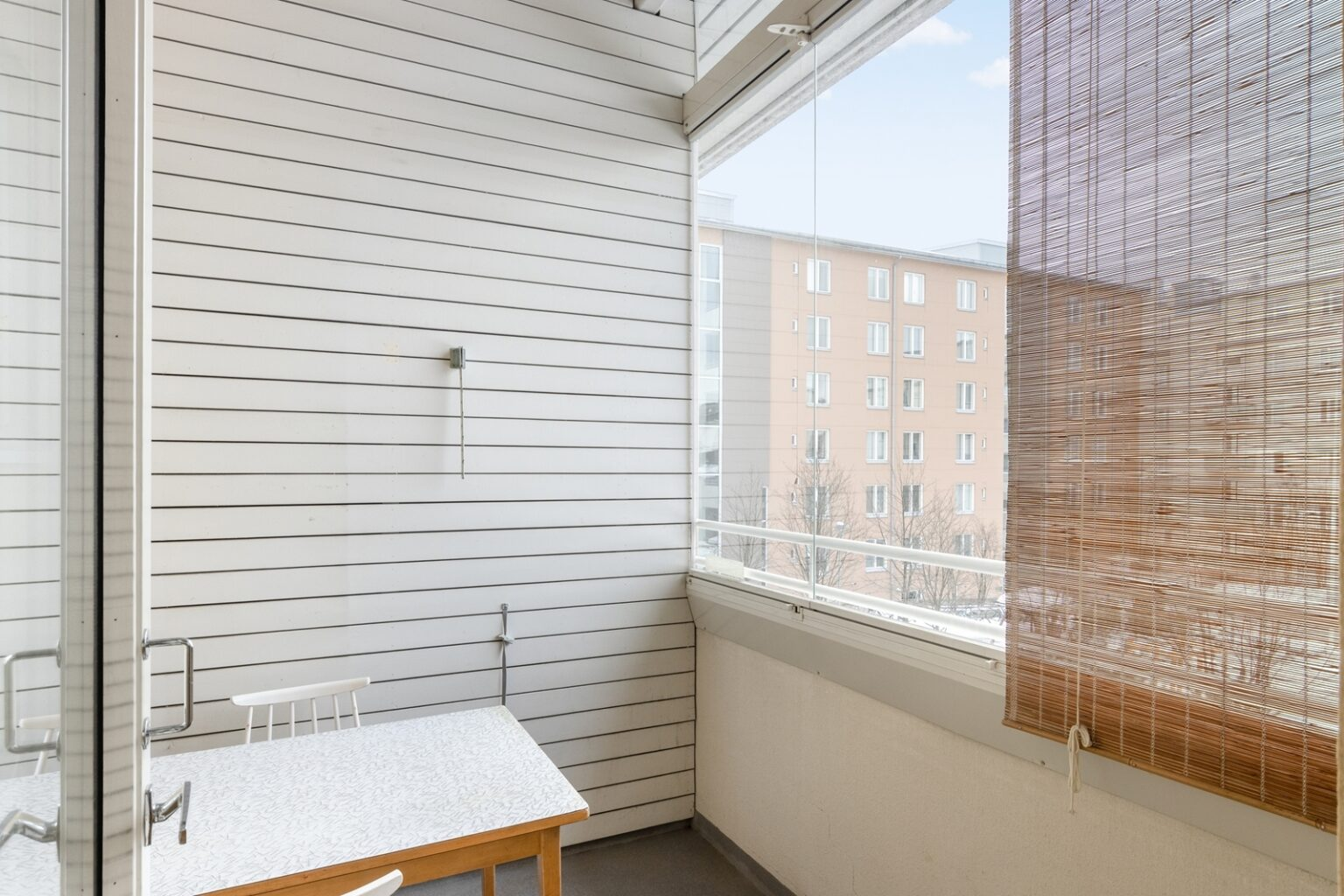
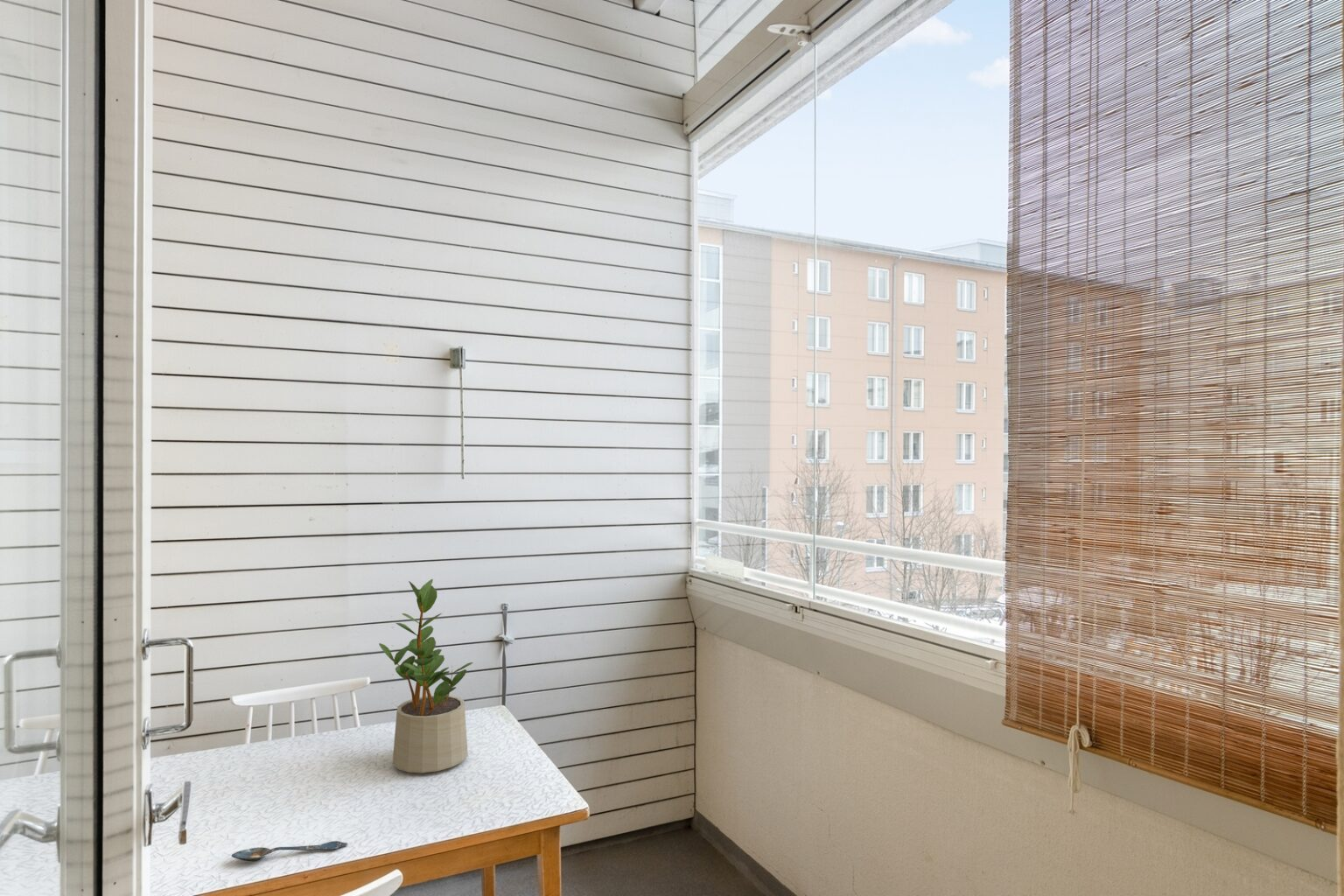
+ potted plant [378,578,473,774]
+ spoon [231,840,348,862]
